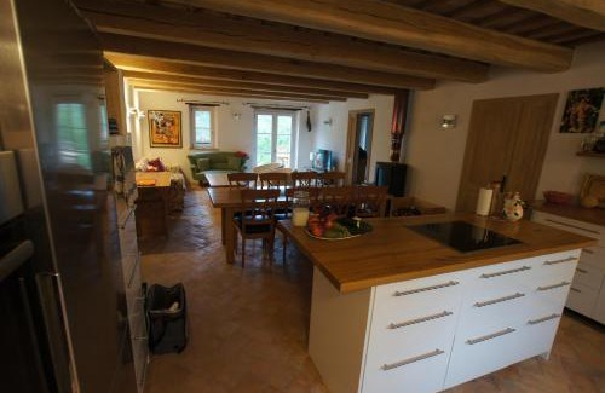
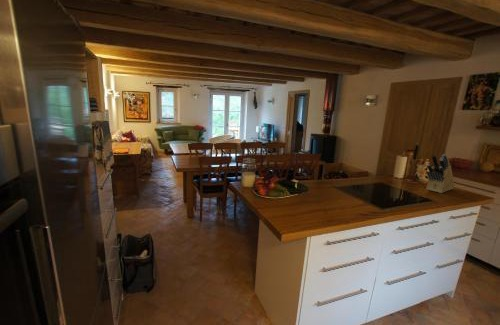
+ knife block [425,153,455,194]
